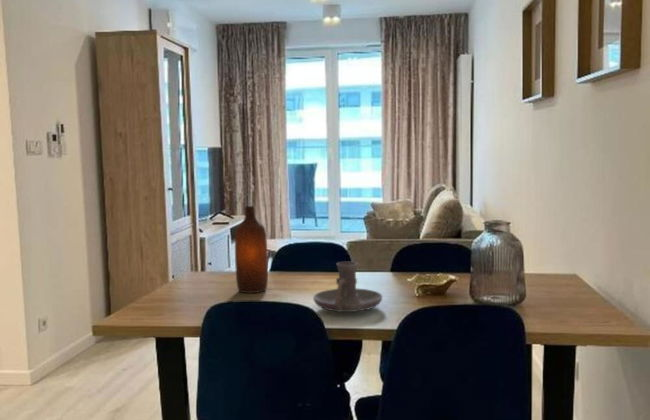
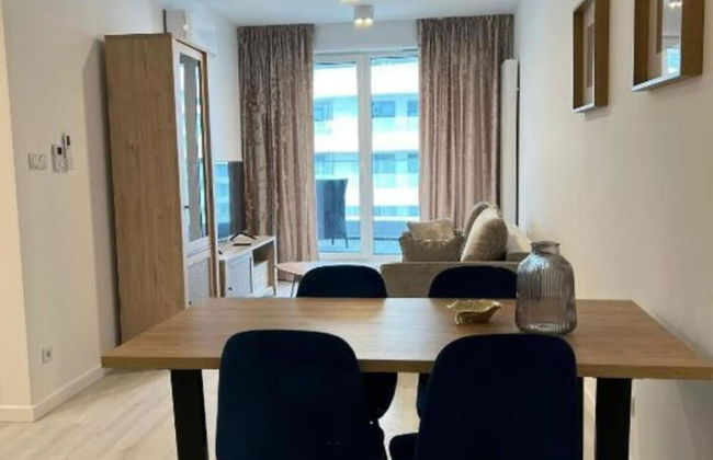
- candle holder [312,261,383,313]
- bottle [234,205,269,294]
